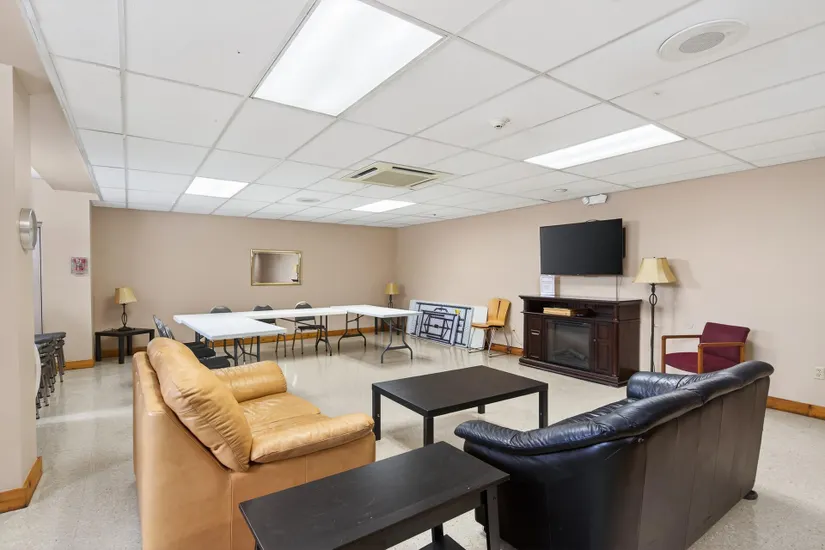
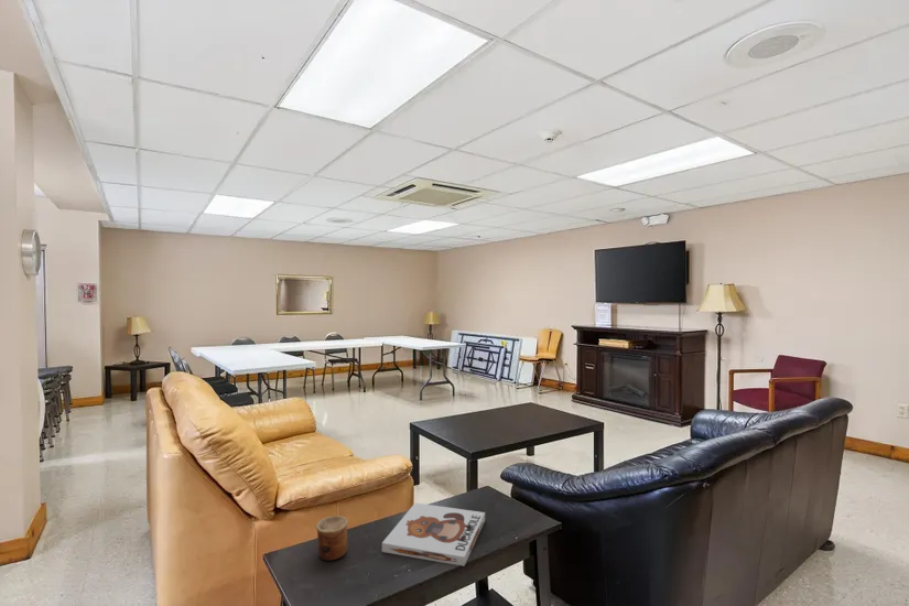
+ cup [315,515,349,562]
+ board game [381,501,486,566]
